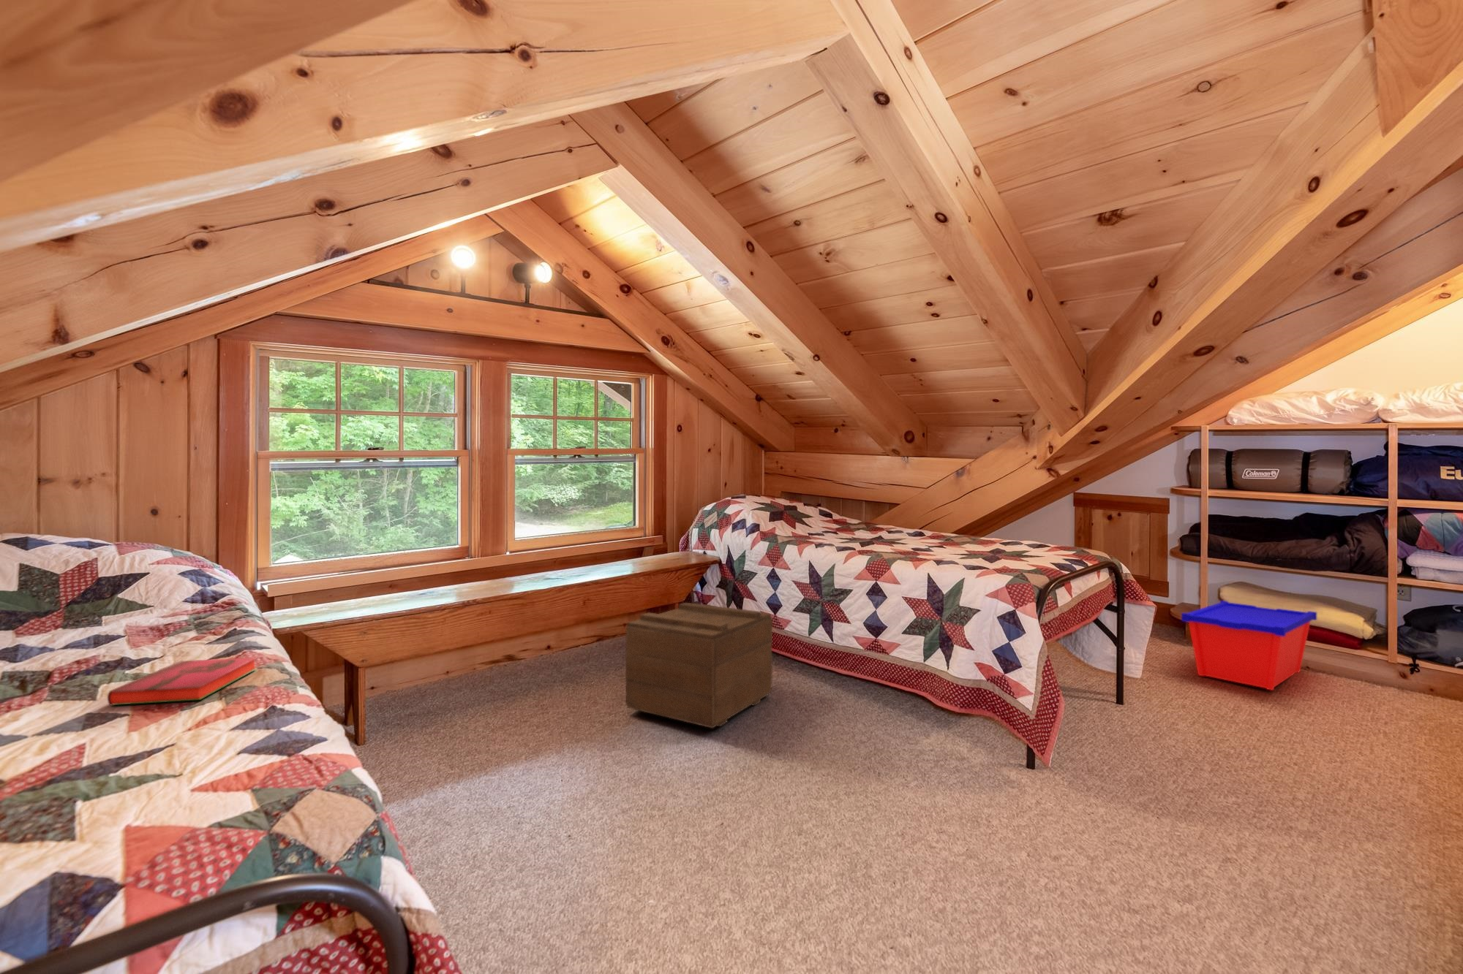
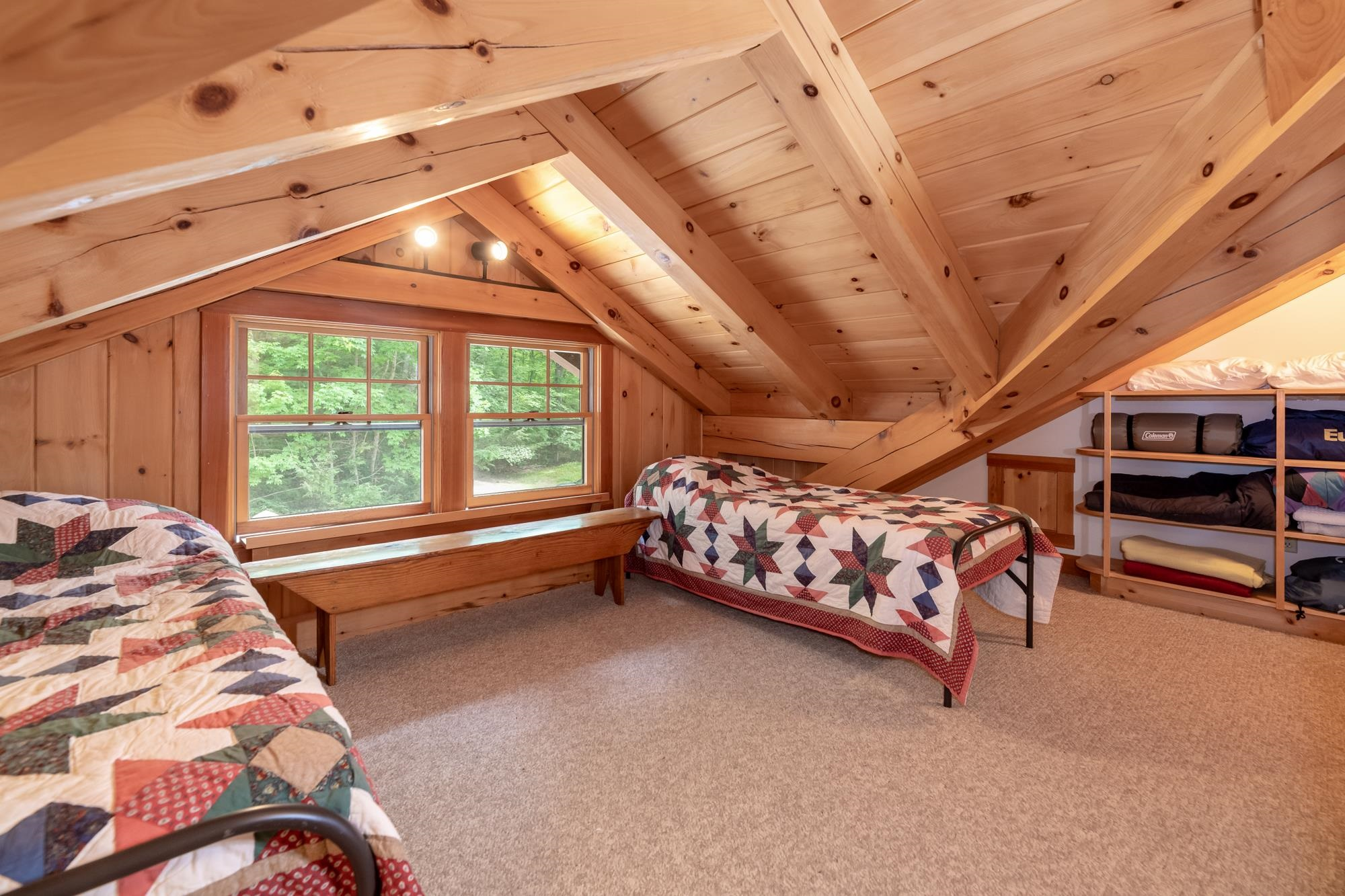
- hardback book [107,657,258,707]
- storage bin [1180,600,1317,691]
- wooden crate [624,602,773,729]
